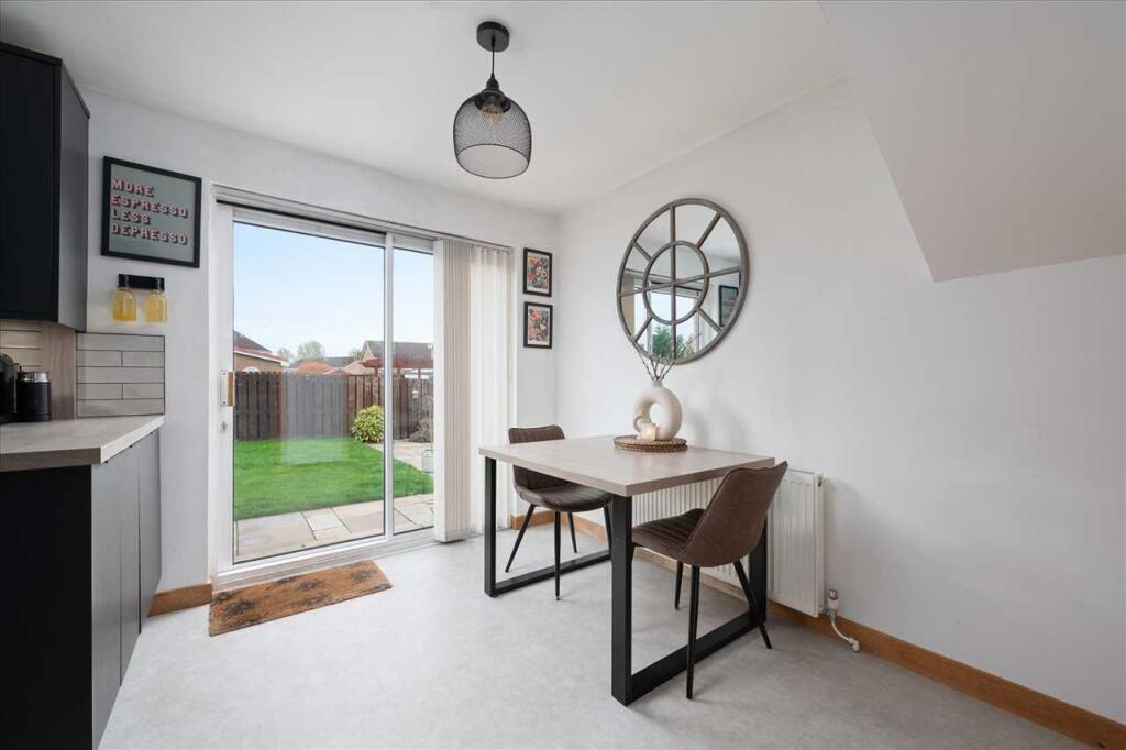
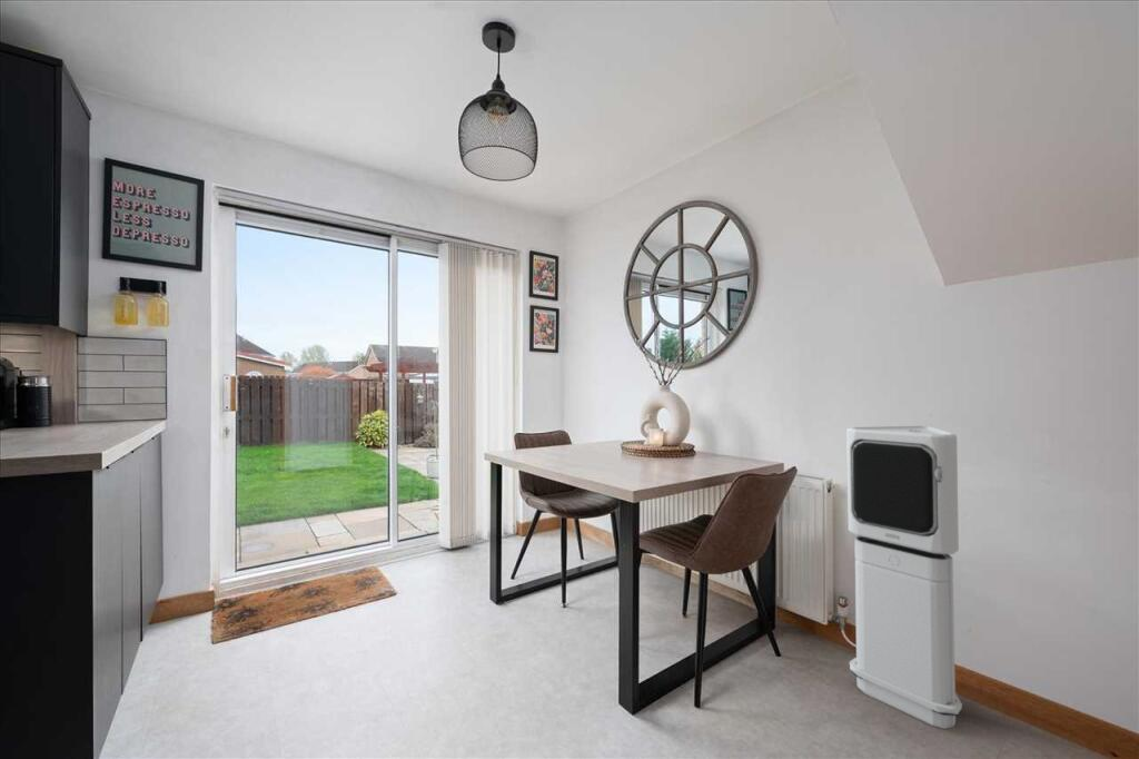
+ air purifier [845,425,963,730]
